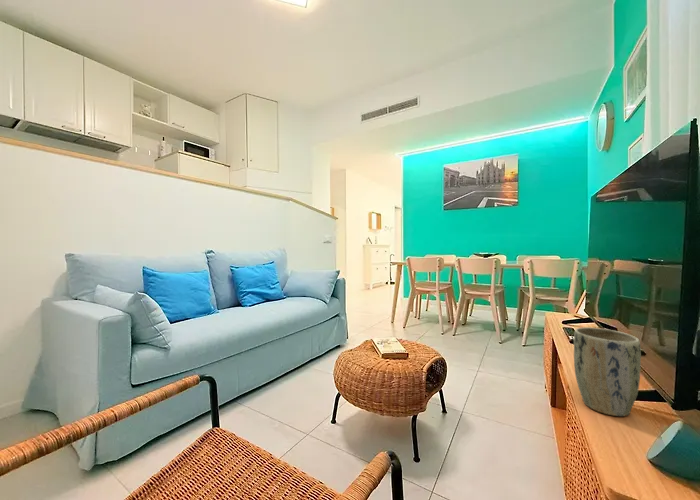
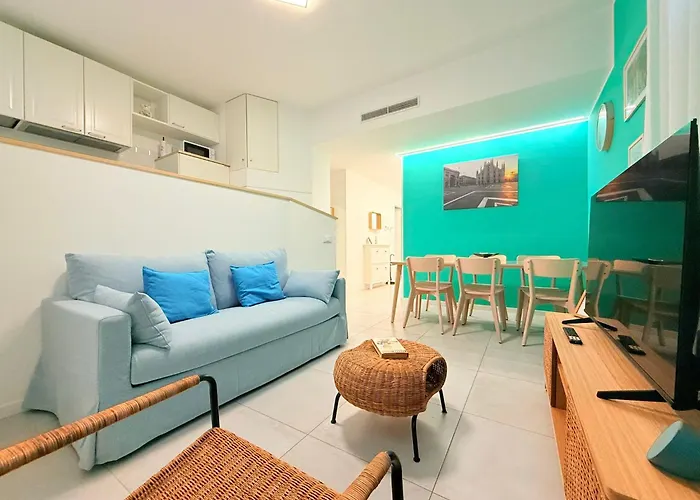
- plant pot [573,326,642,417]
